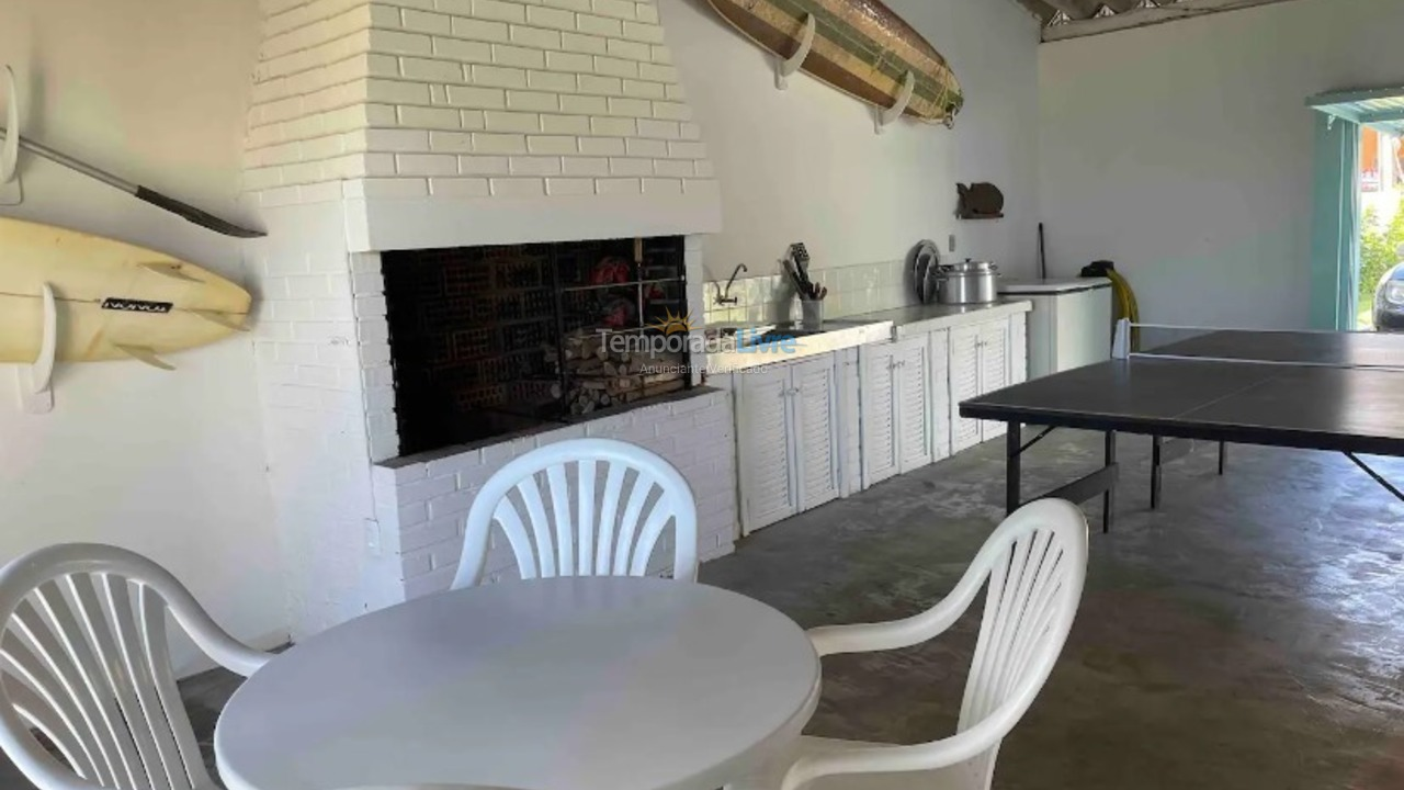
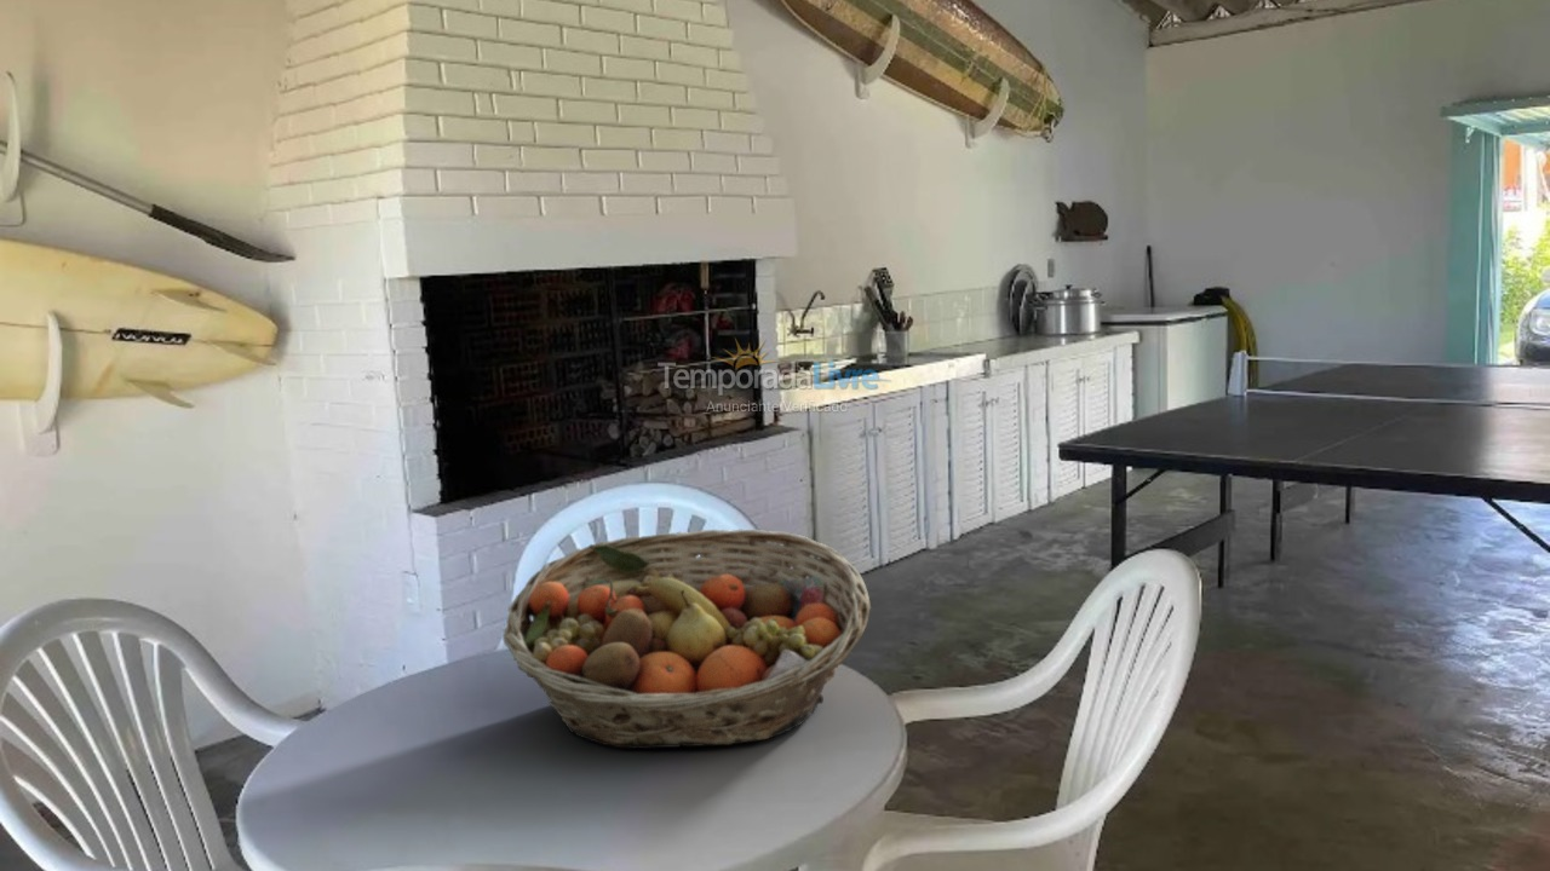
+ fruit basket [501,529,872,750]
